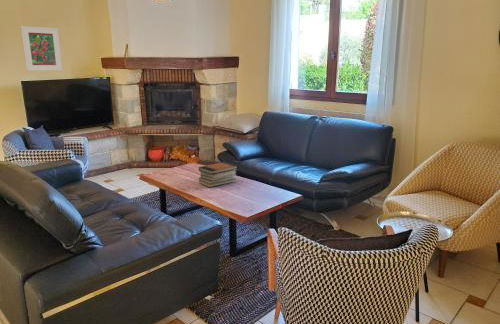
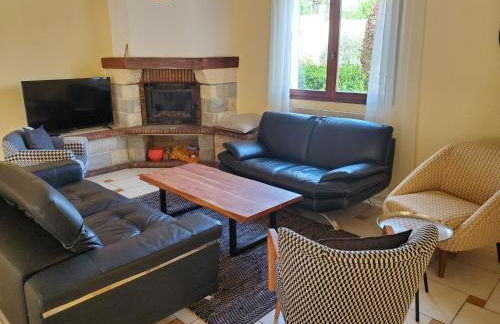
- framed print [20,25,63,72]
- book stack [198,161,239,188]
